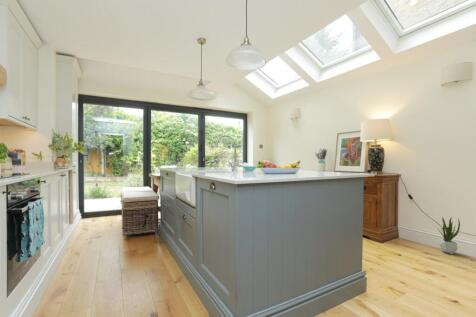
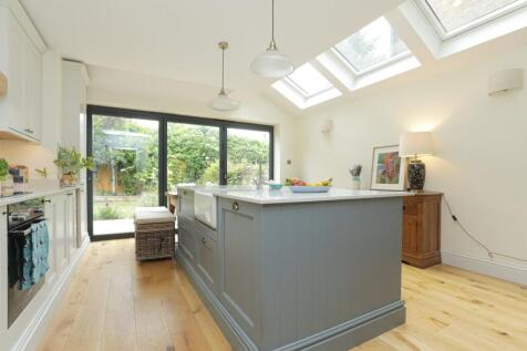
- potted plant [437,216,461,255]
